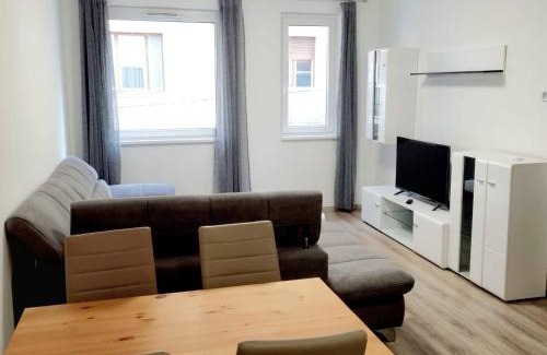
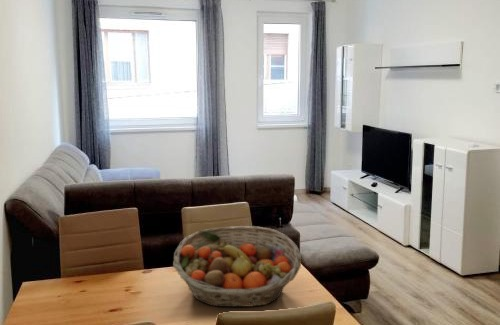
+ fruit basket [172,225,302,308]
